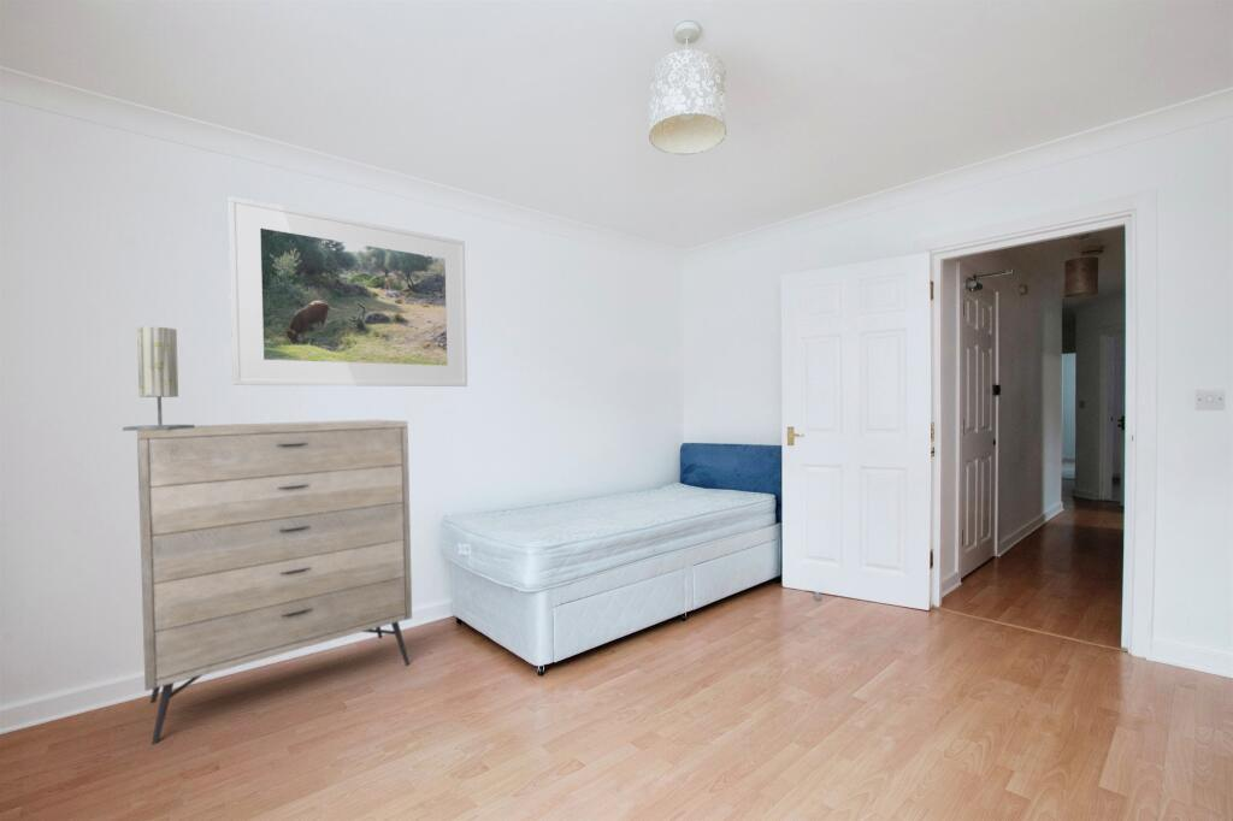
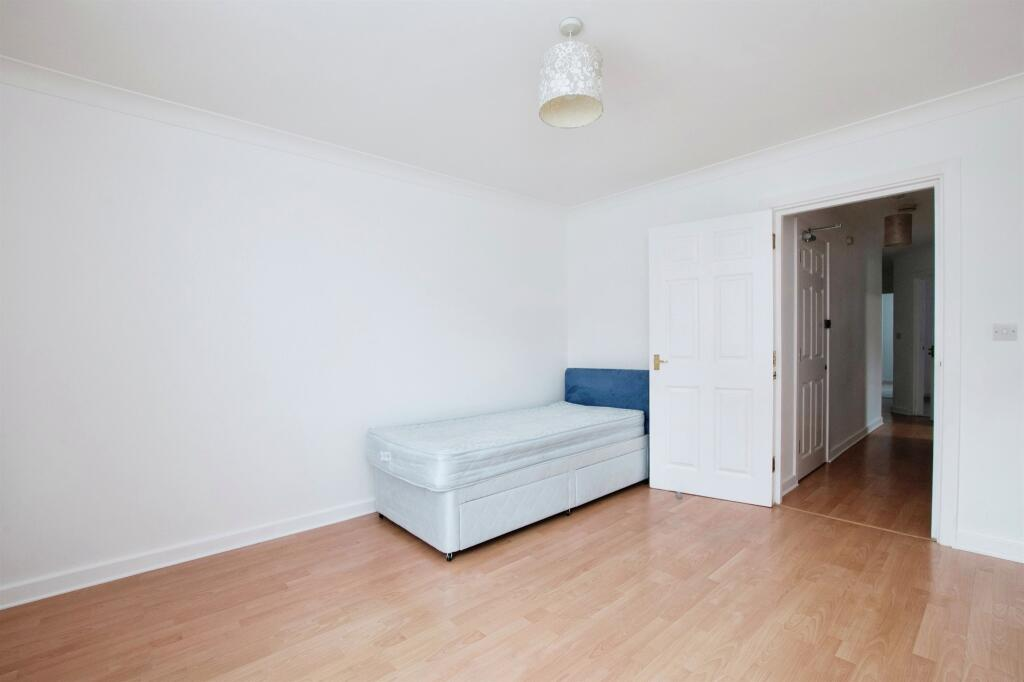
- dresser [136,419,413,746]
- table lamp [122,325,196,432]
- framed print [226,195,468,388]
